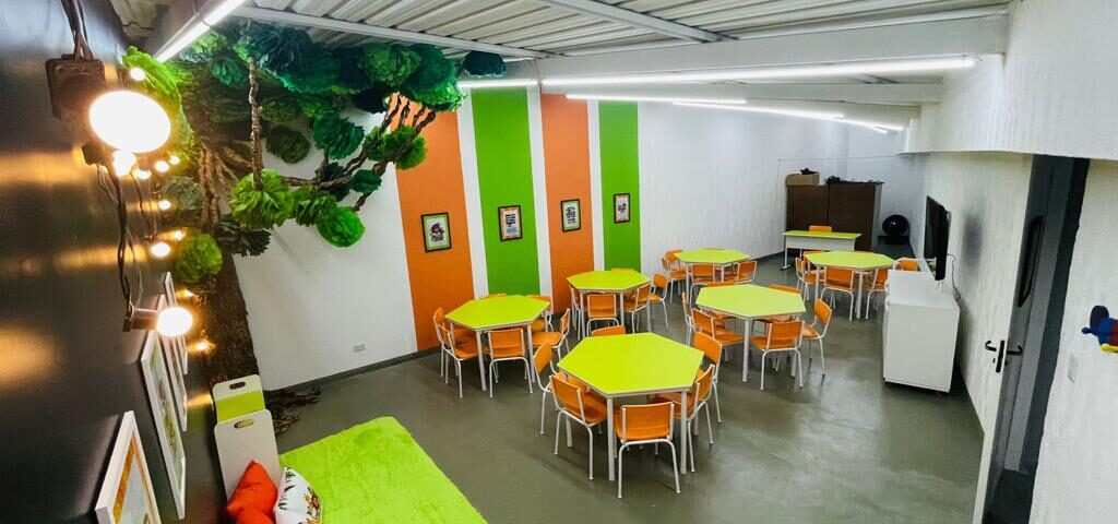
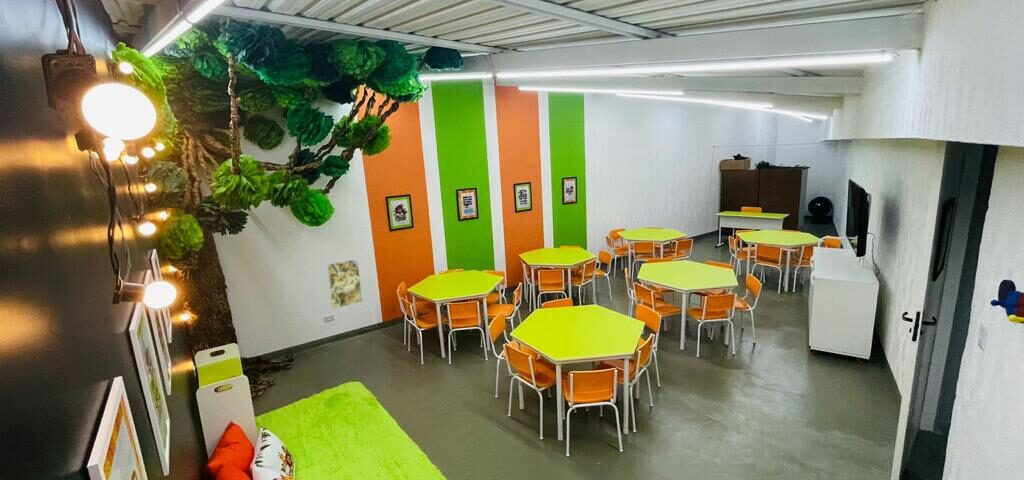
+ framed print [326,258,363,310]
